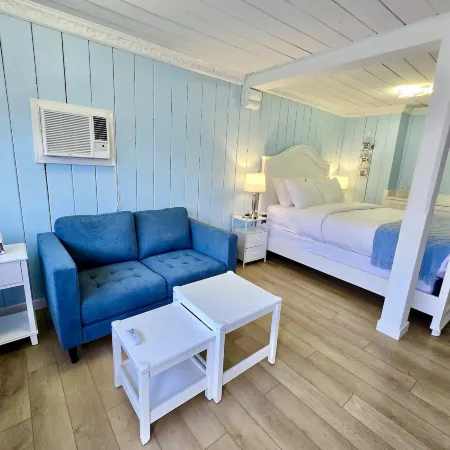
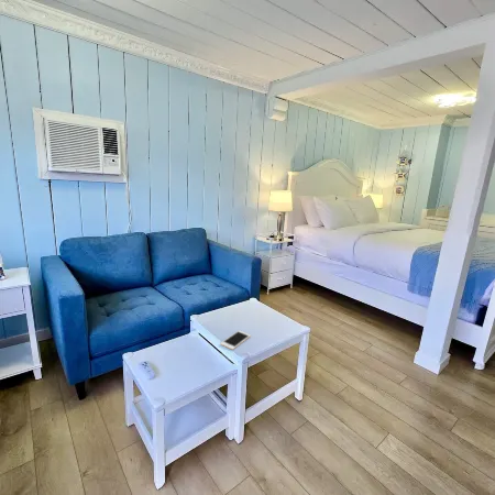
+ cell phone [219,329,252,351]
